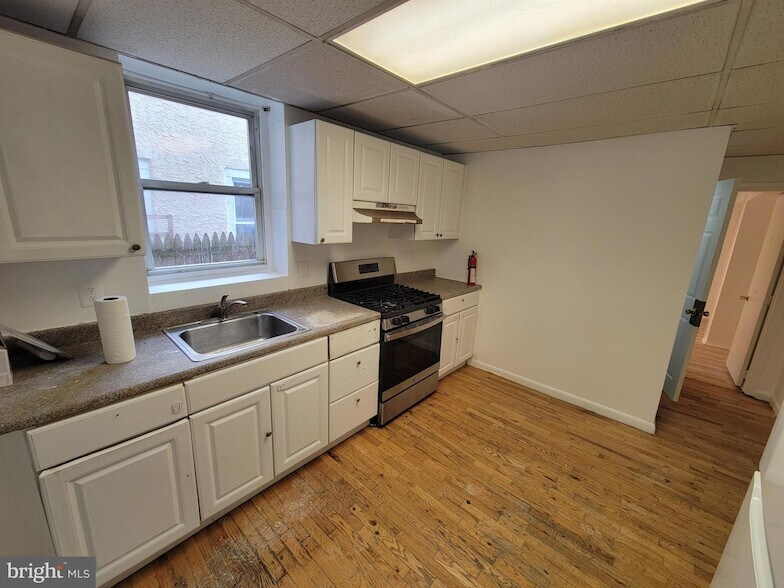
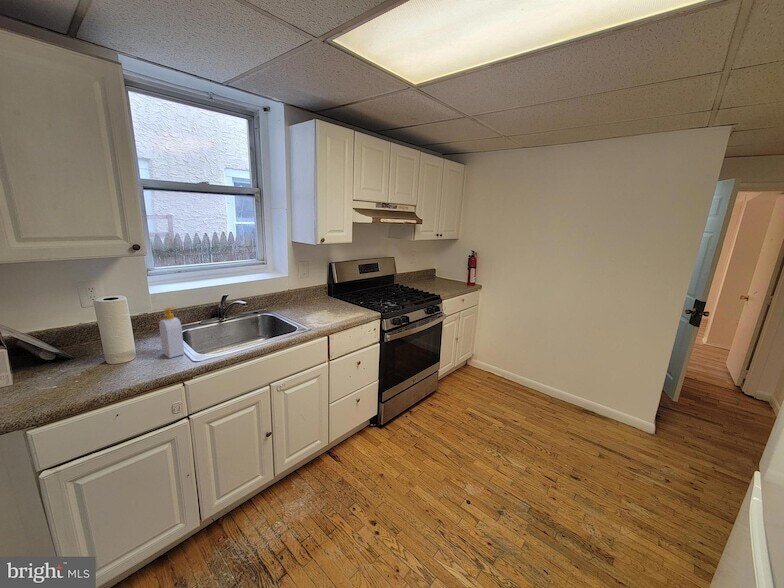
+ soap bottle [158,306,185,359]
